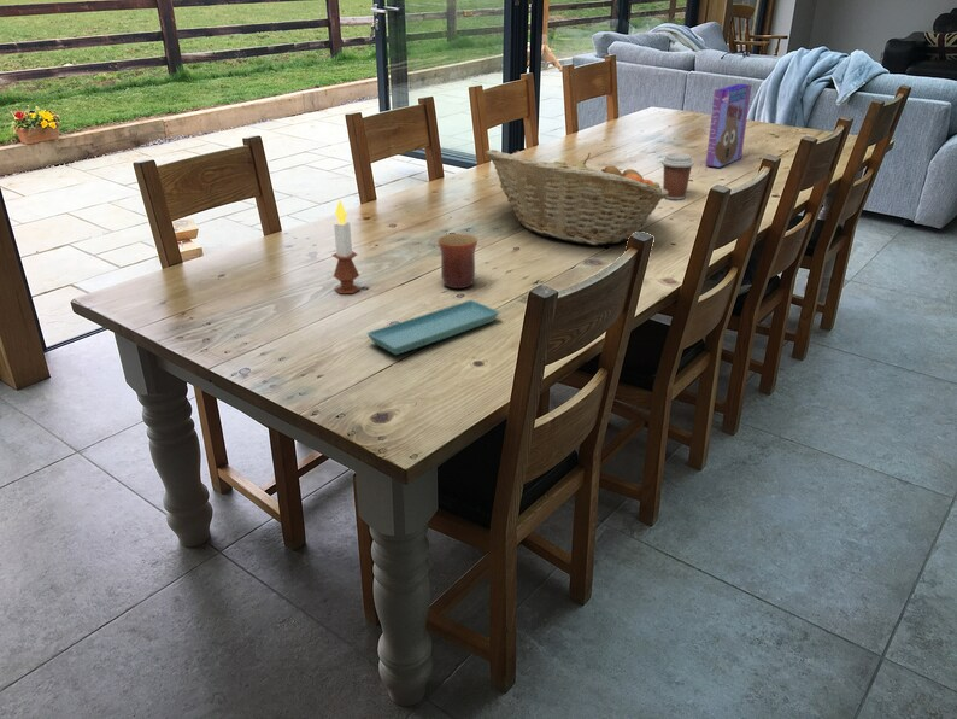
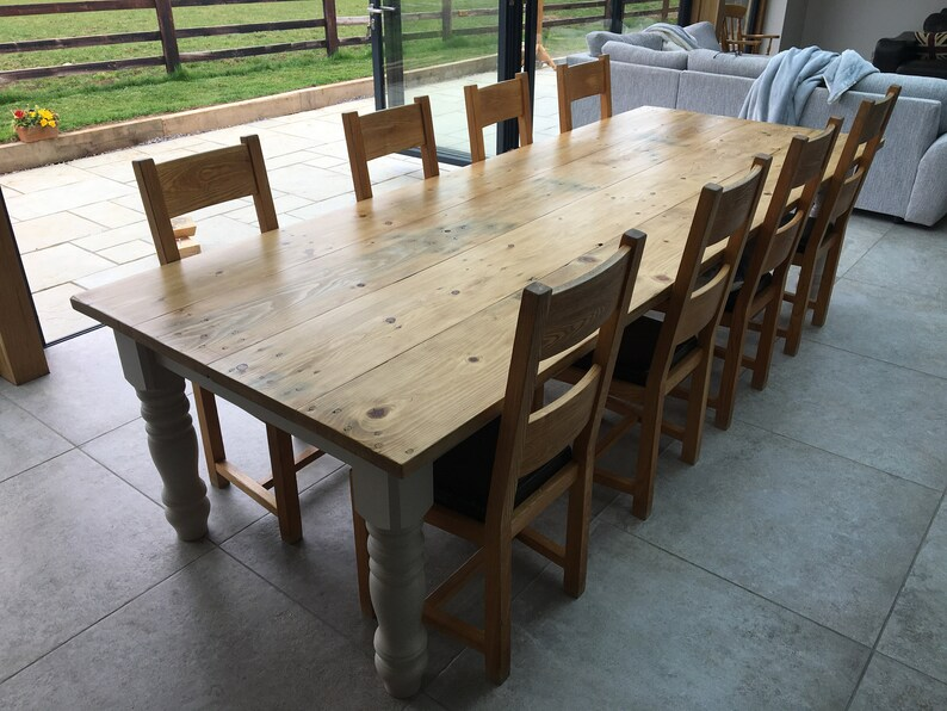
- candle [330,199,362,294]
- fruit basket [485,148,668,246]
- mug [436,232,479,290]
- saucer [366,299,500,356]
- coffee cup [660,152,695,200]
- cereal box [705,83,752,169]
